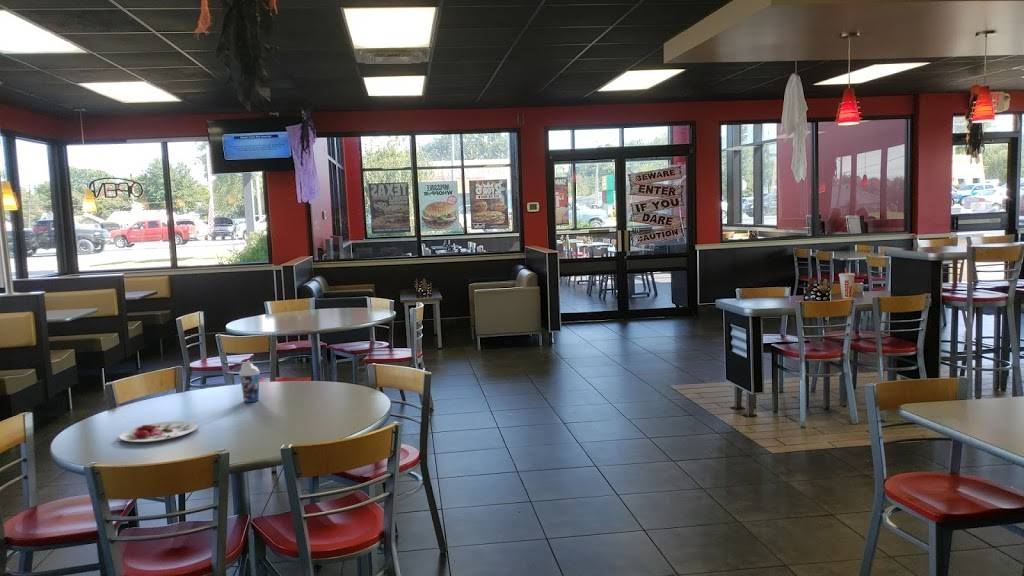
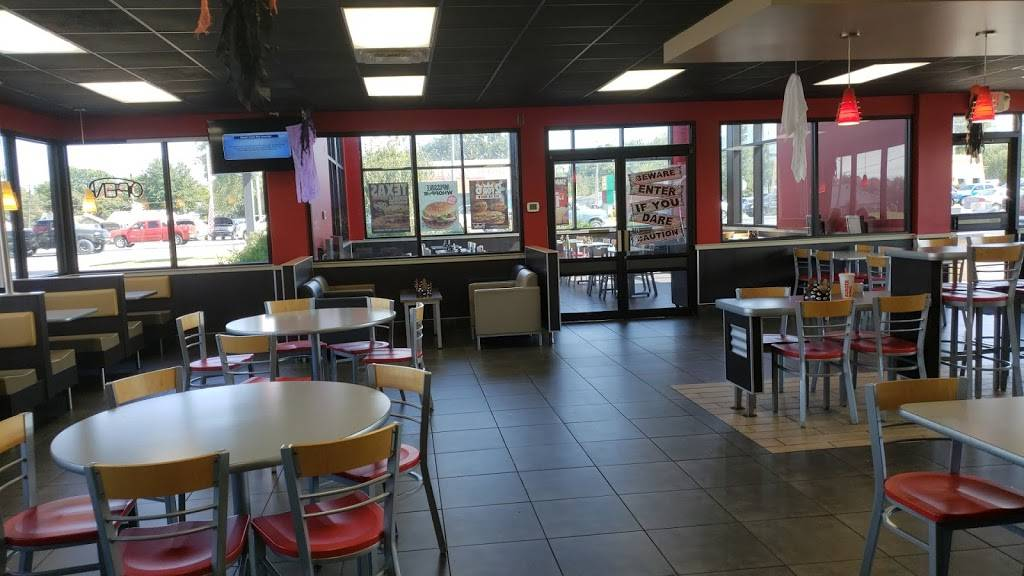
- beverage cup [238,359,261,403]
- plate [118,420,199,443]
